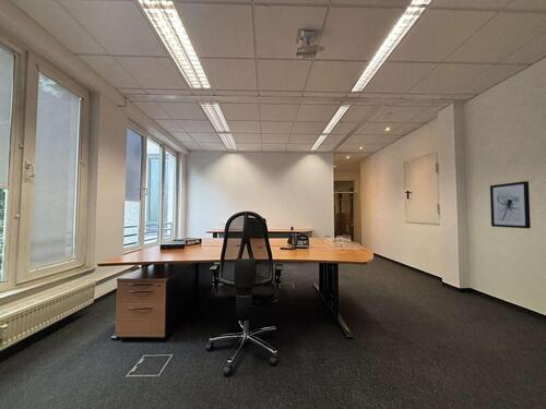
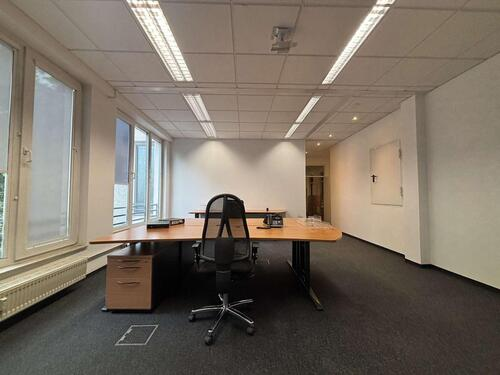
- wall art [489,180,532,229]
